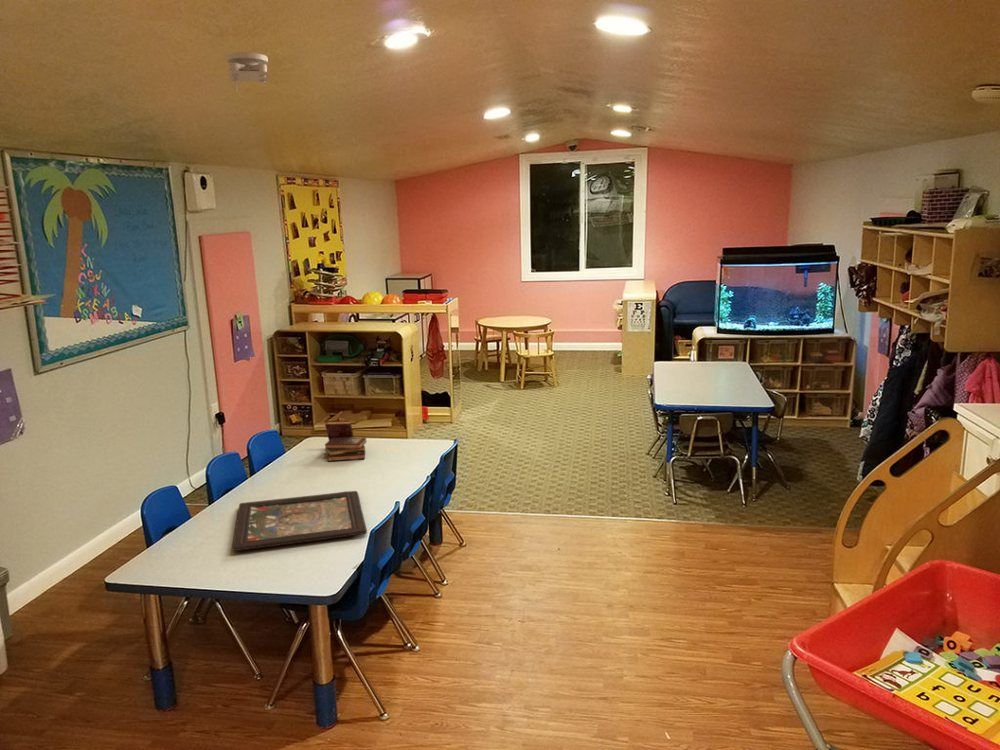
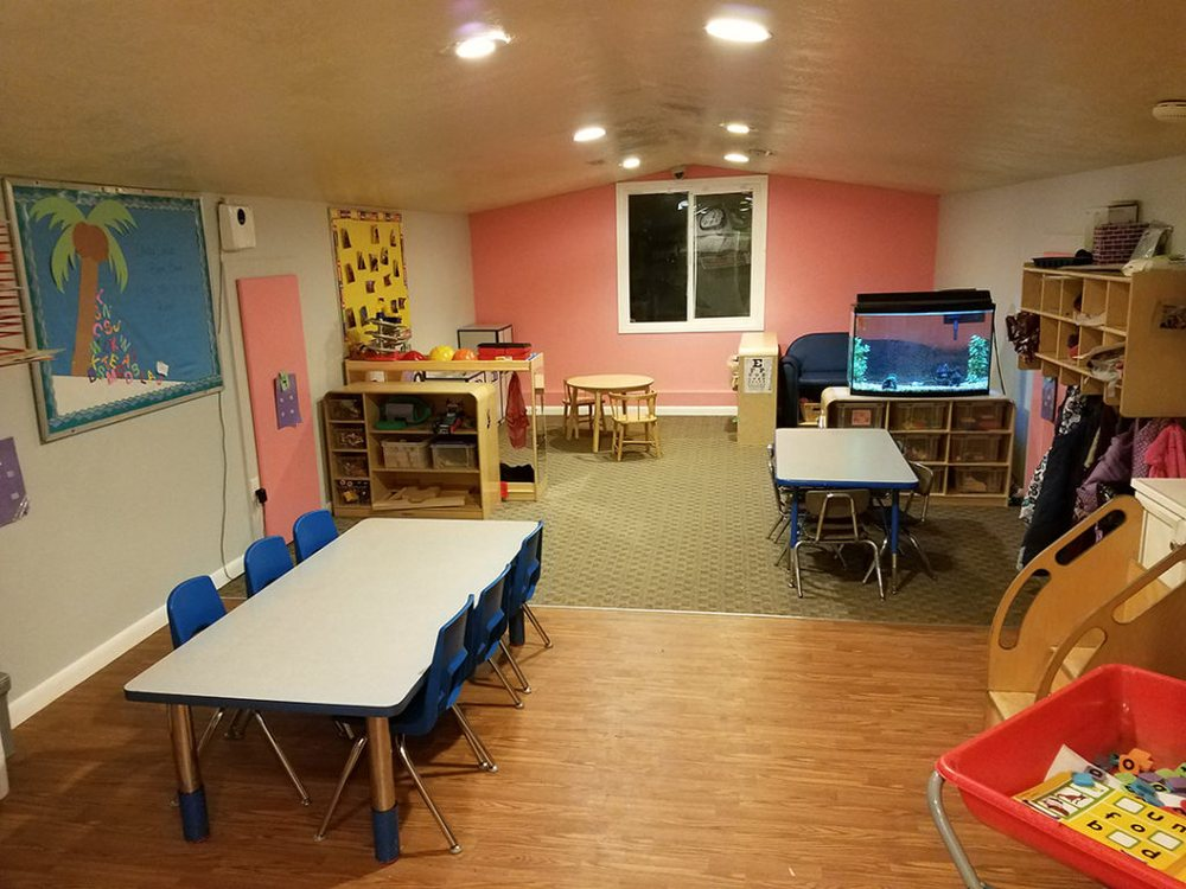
- board game [231,490,368,552]
- smoke detector [226,51,269,93]
- book [324,420,368,462]
